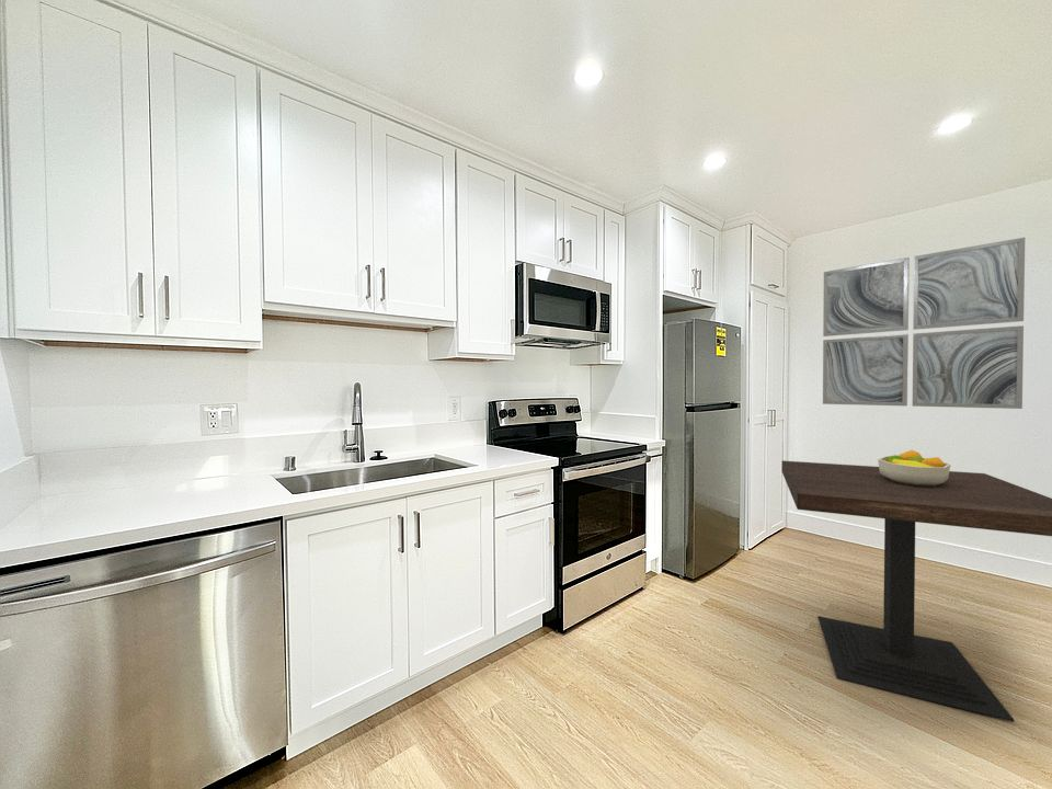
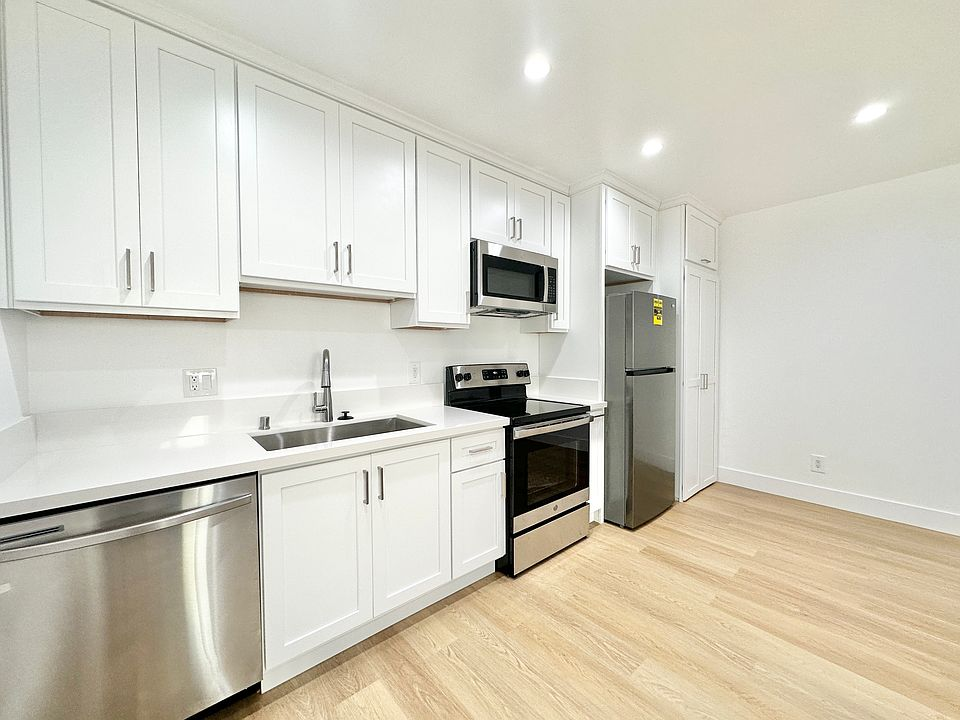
- wall art [822,237,1026,410]
- fruit bowl [877,449,951,487]
- dining table [780,459,1052,723]
